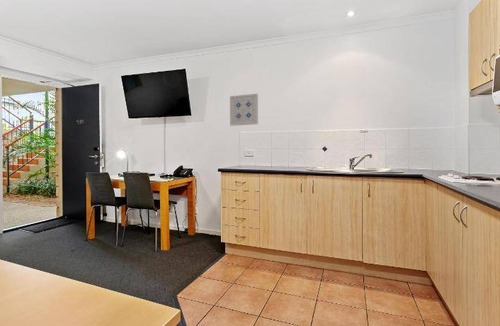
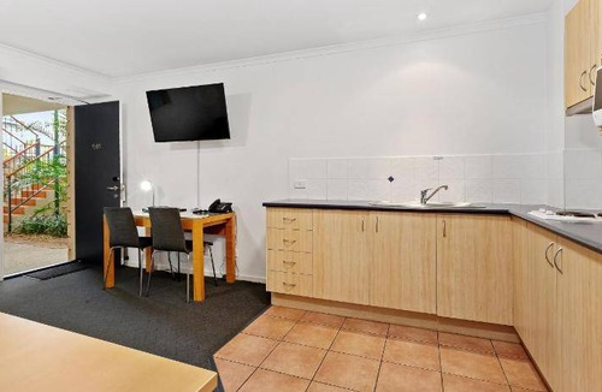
- wall art [229,93,259,127]
